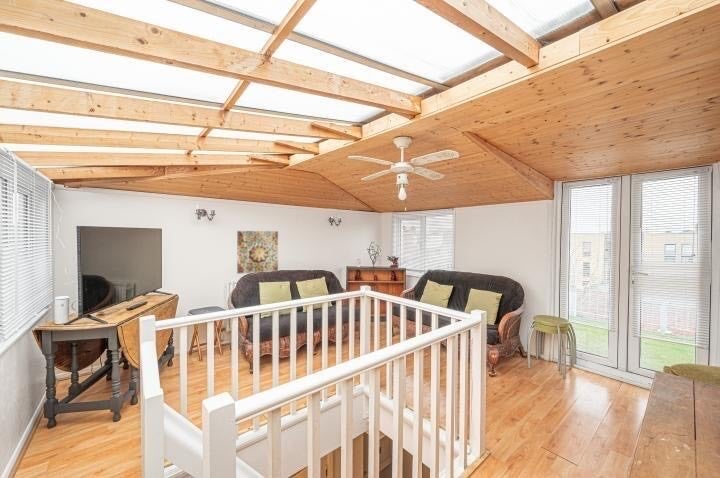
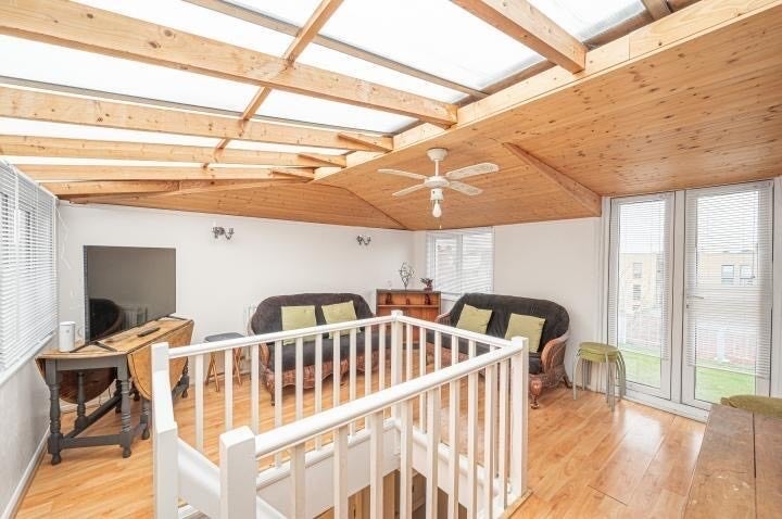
- wall art [236,230,279,275]
